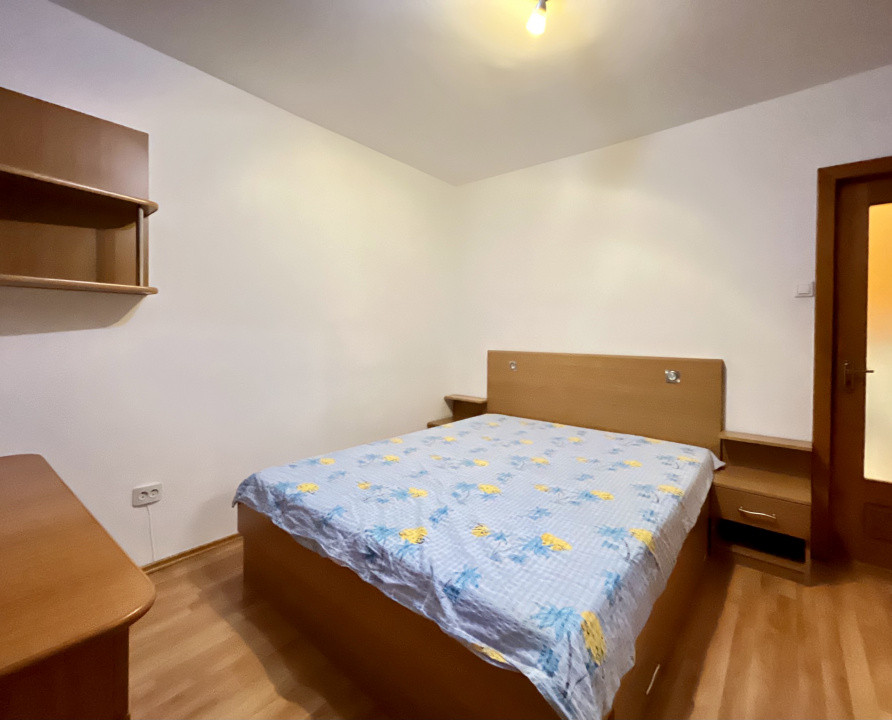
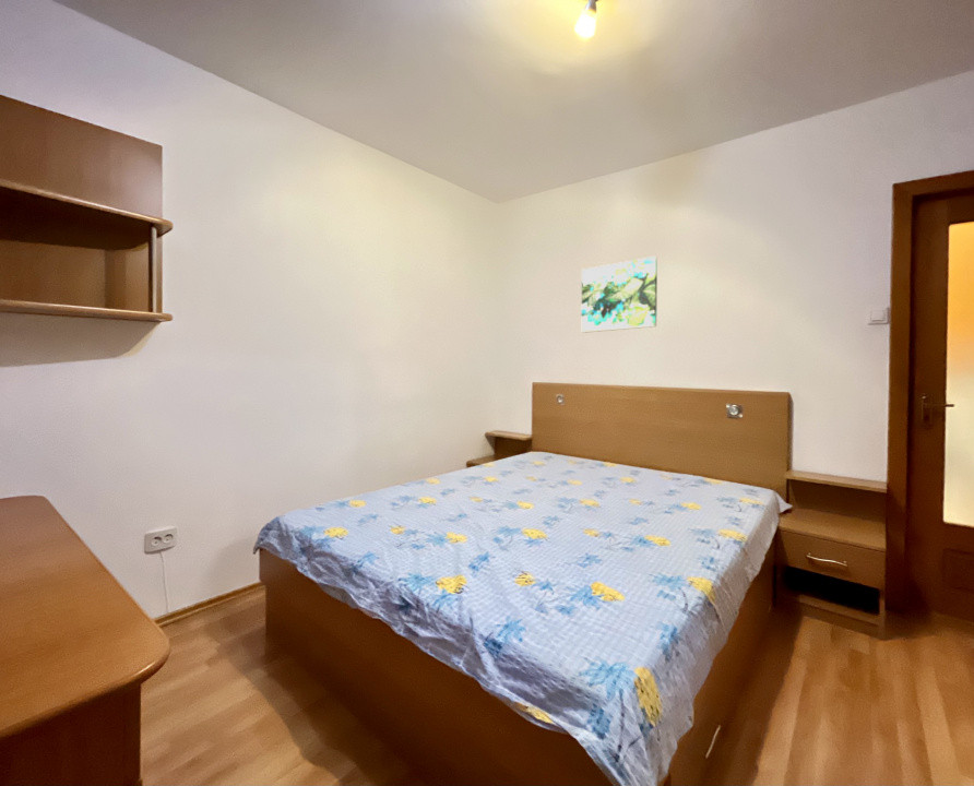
+ wall art [581,255,658,334]
